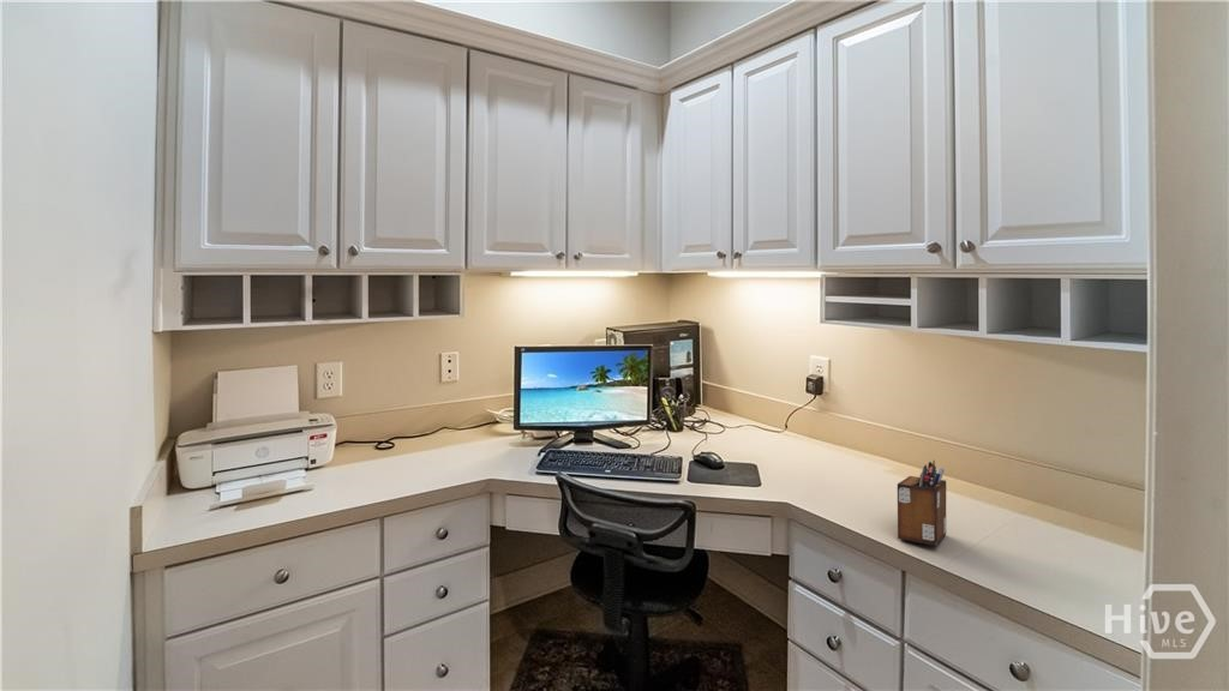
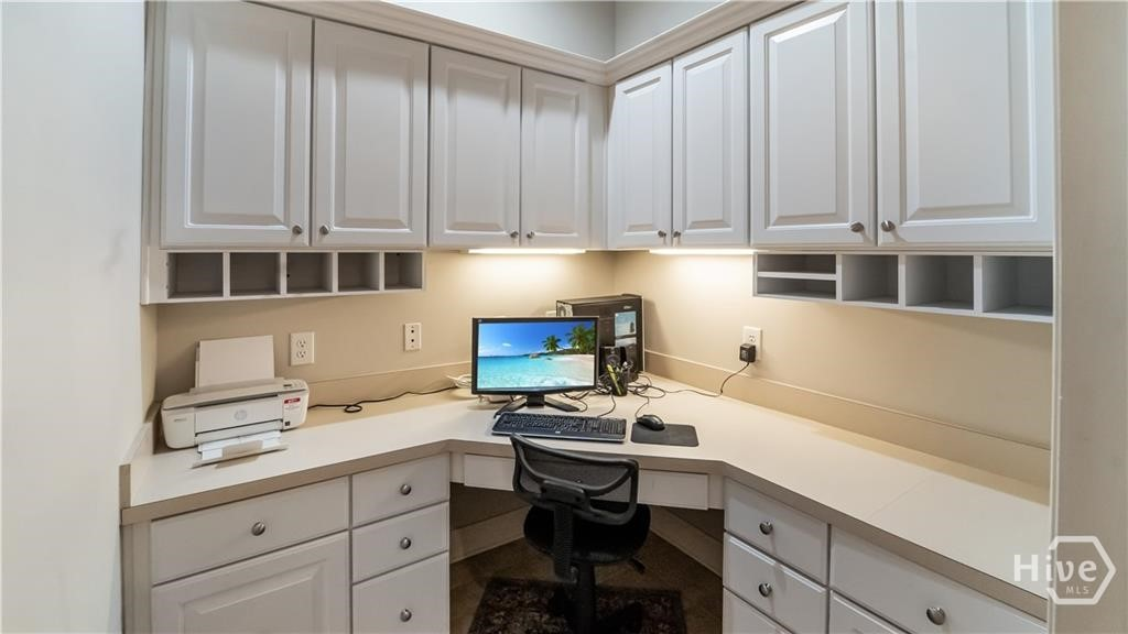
- desk organizer [897,459,947,547]
